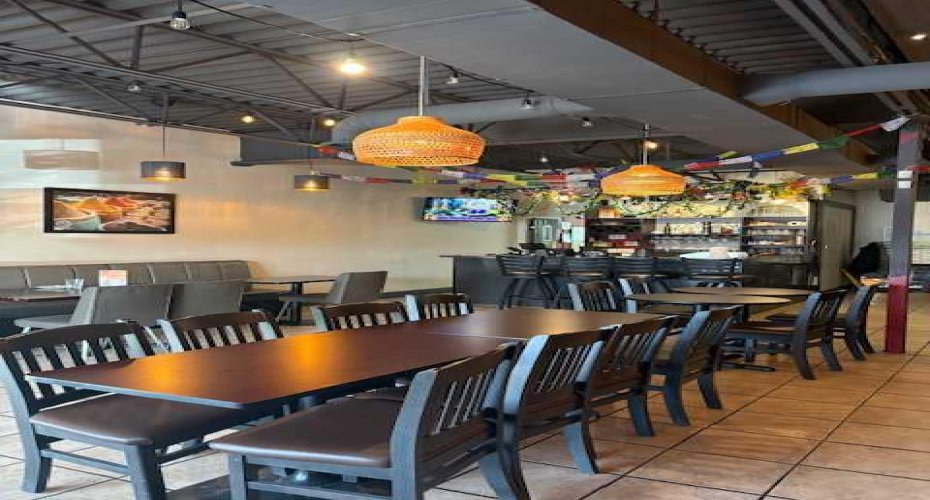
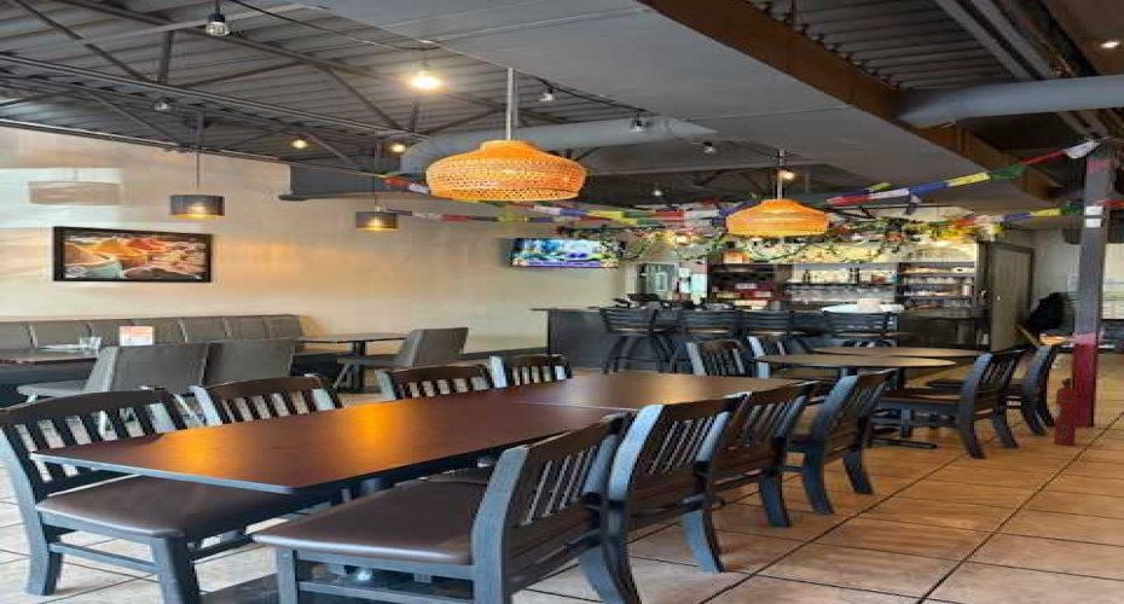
+ fire extinguisher [1053,377,1078,447]
